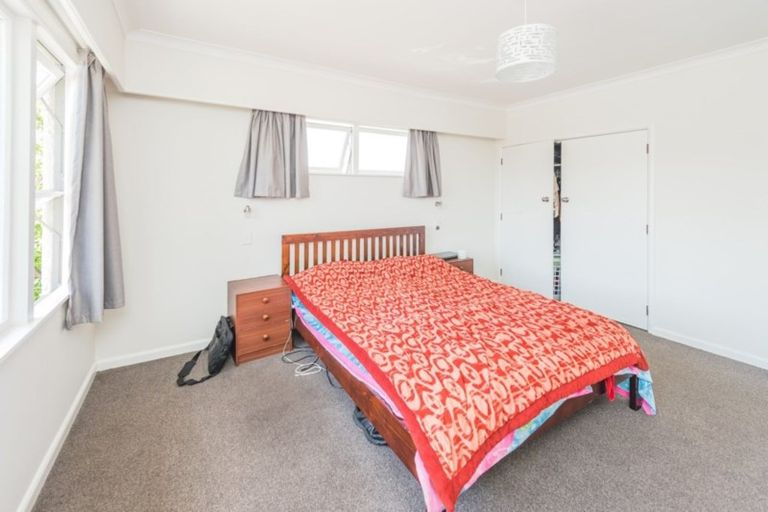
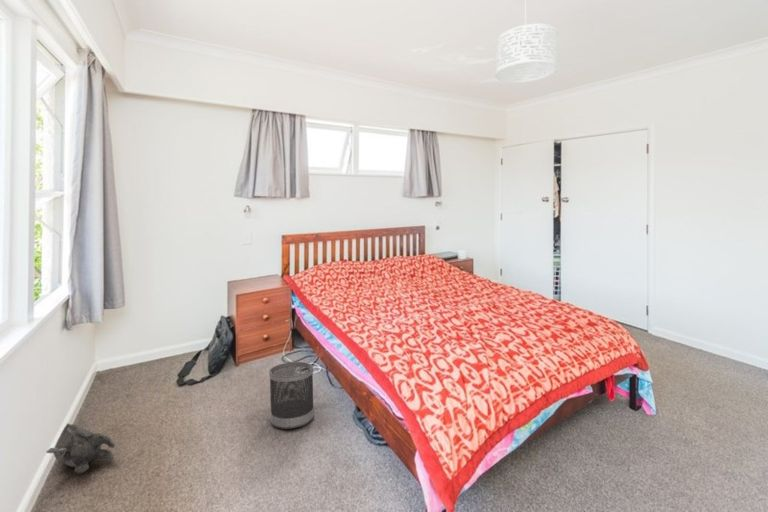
+ plush toy [45,422,116,475]
+ wastebasket [268,361,315,430]
